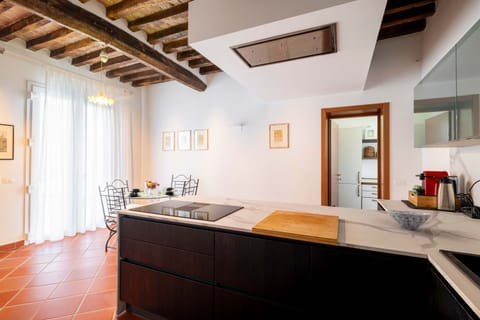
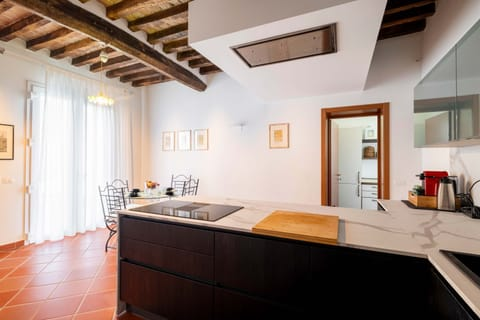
- bowl [387,209,432,230]
